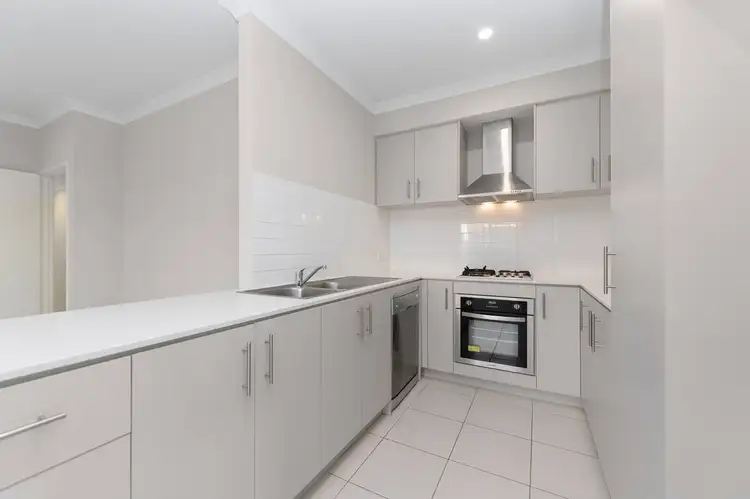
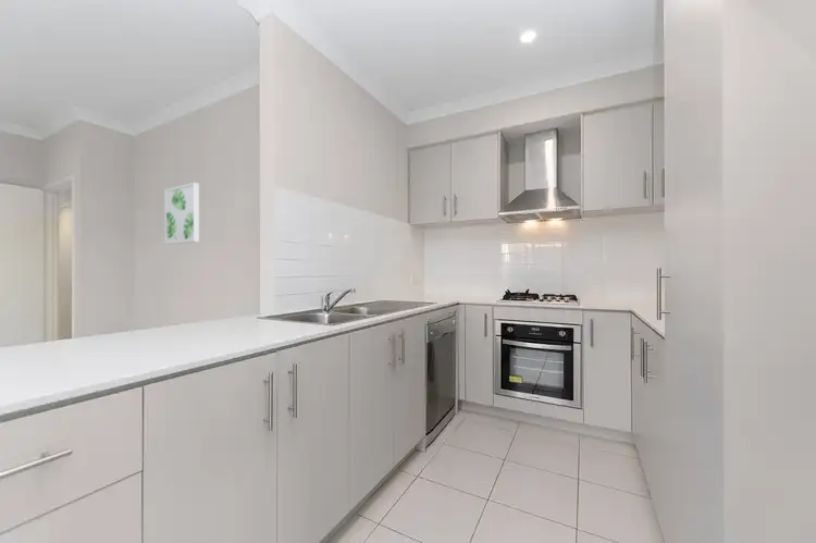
+ wall art [163,182,200,245]
